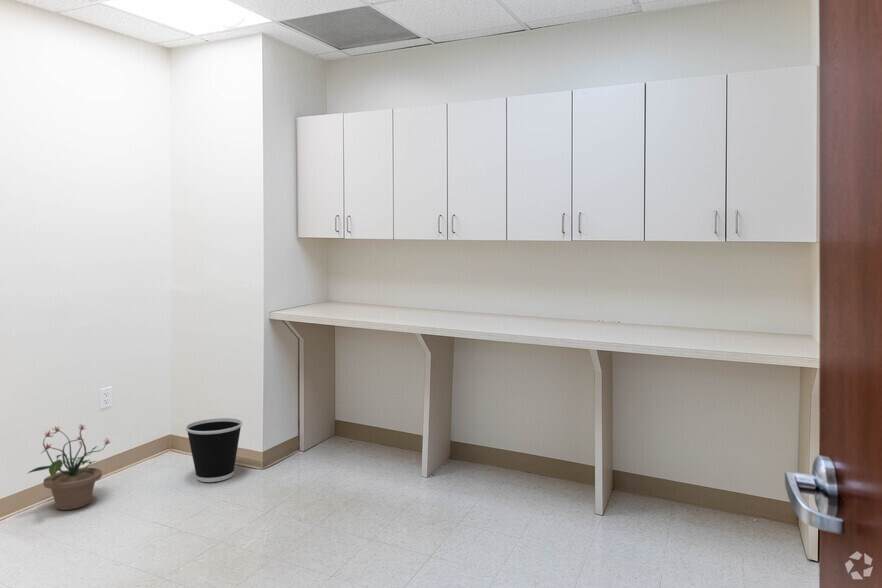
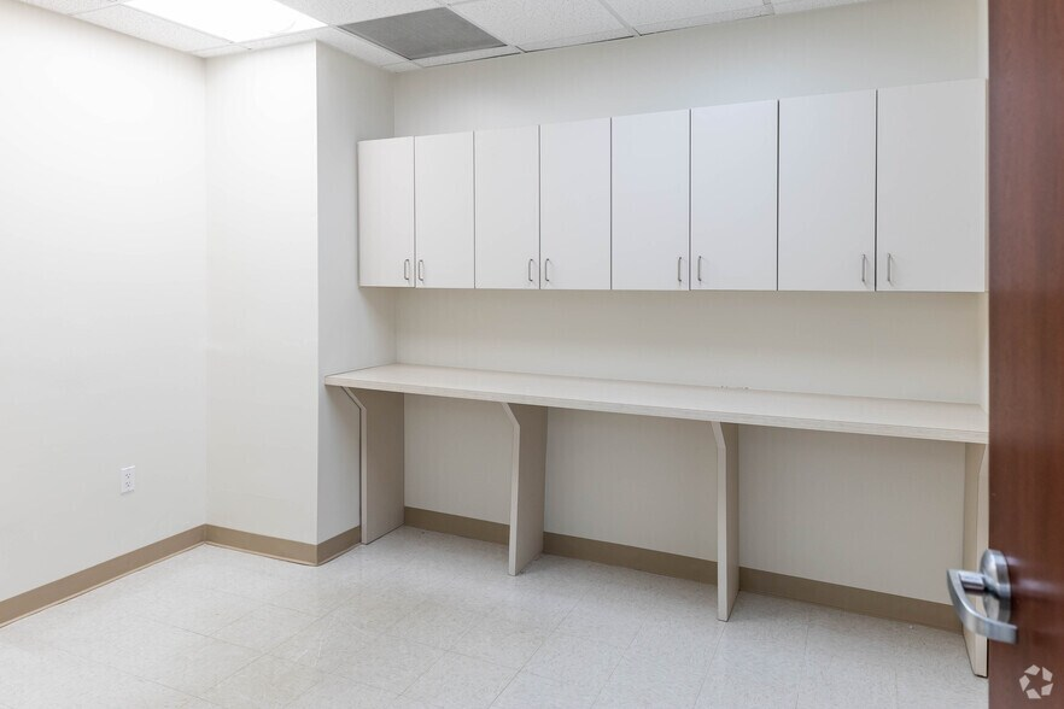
- wastebasket [185,417,243,483]
- potted plant [26,423,111,511]
